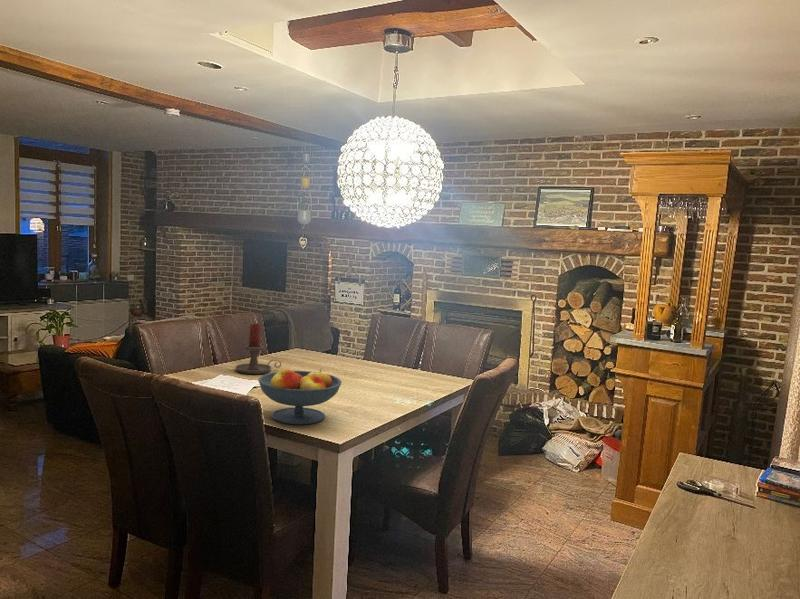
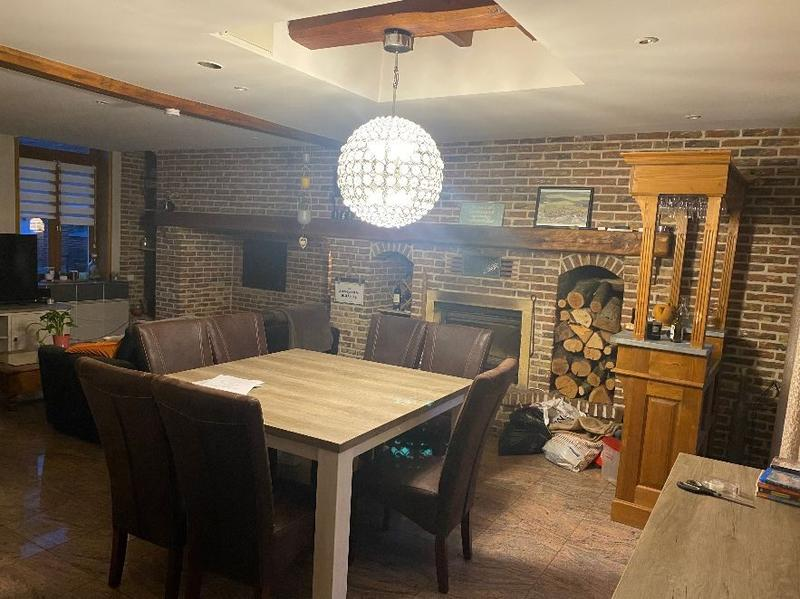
- candle holder [234,322,282,375]
- fruit bowl [257,368,343,425]
